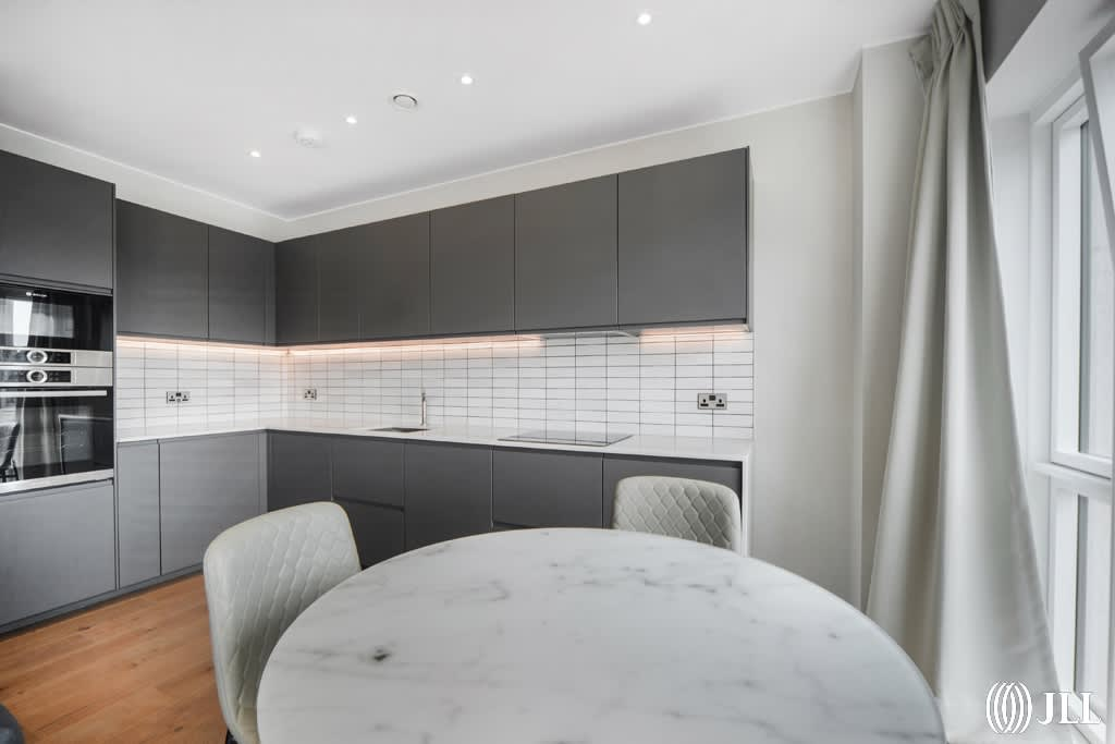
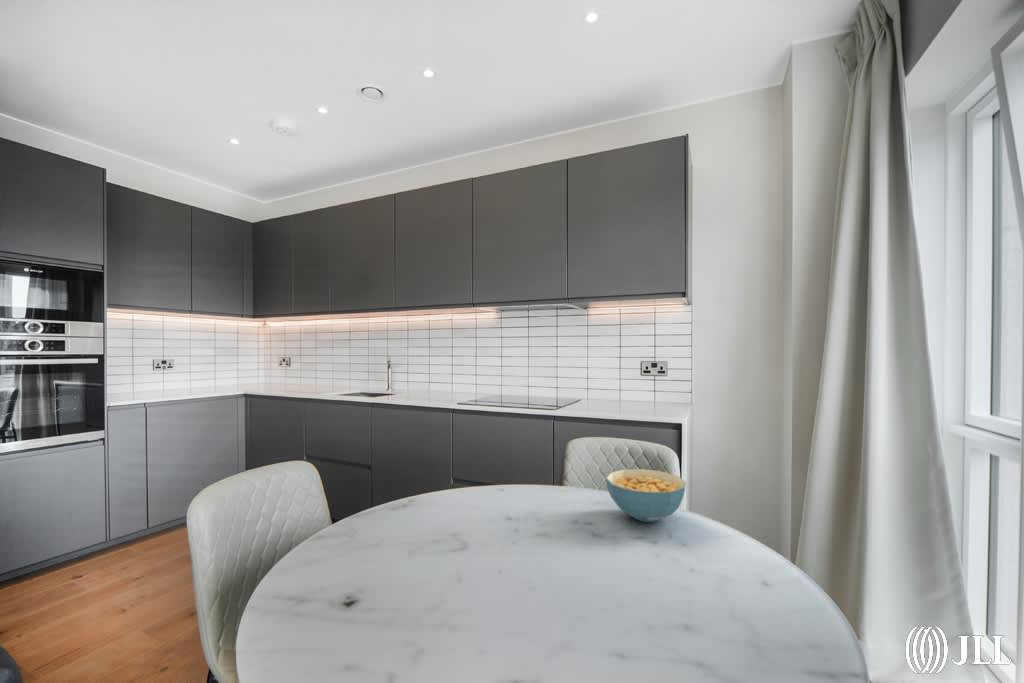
+ cereal bowl [605,468,687,523]
